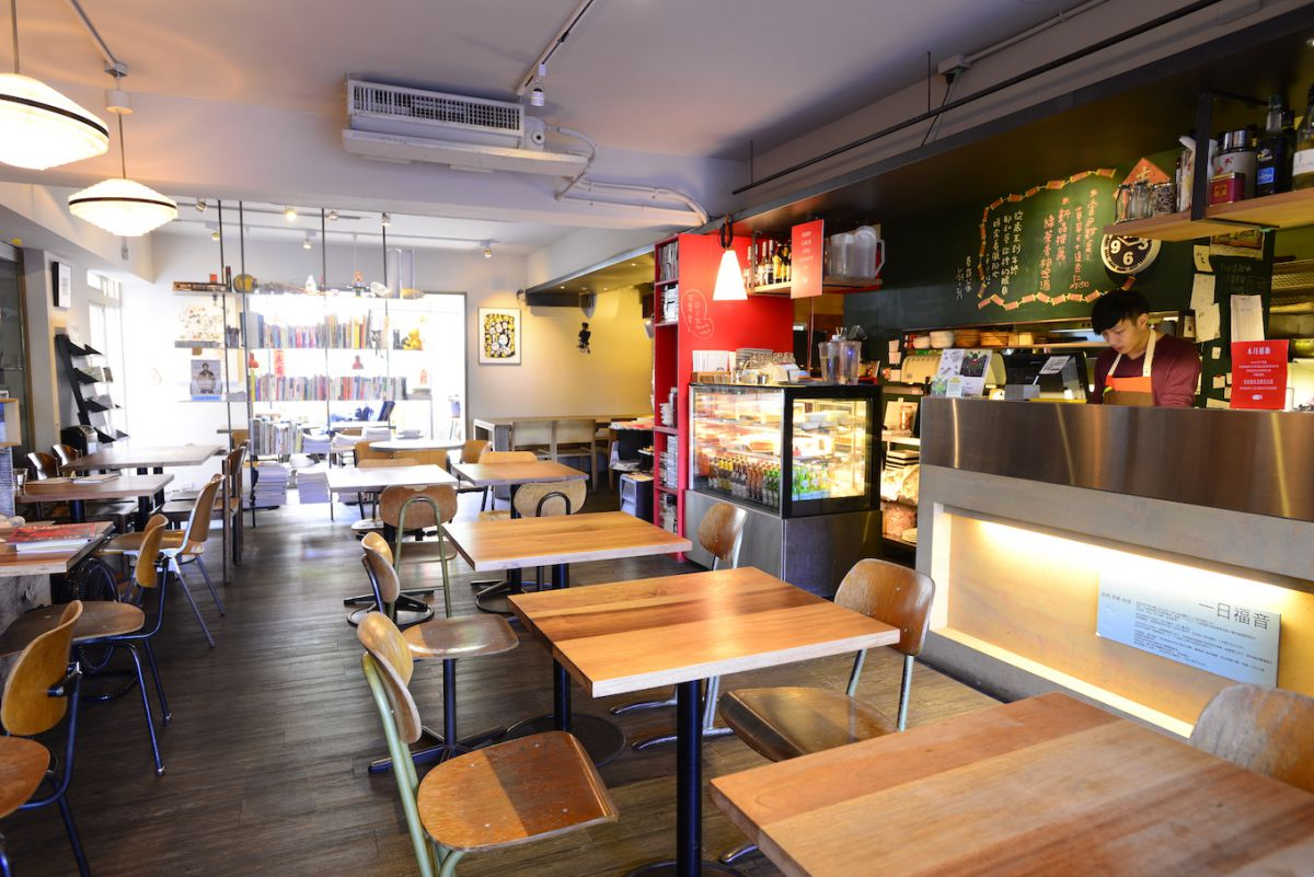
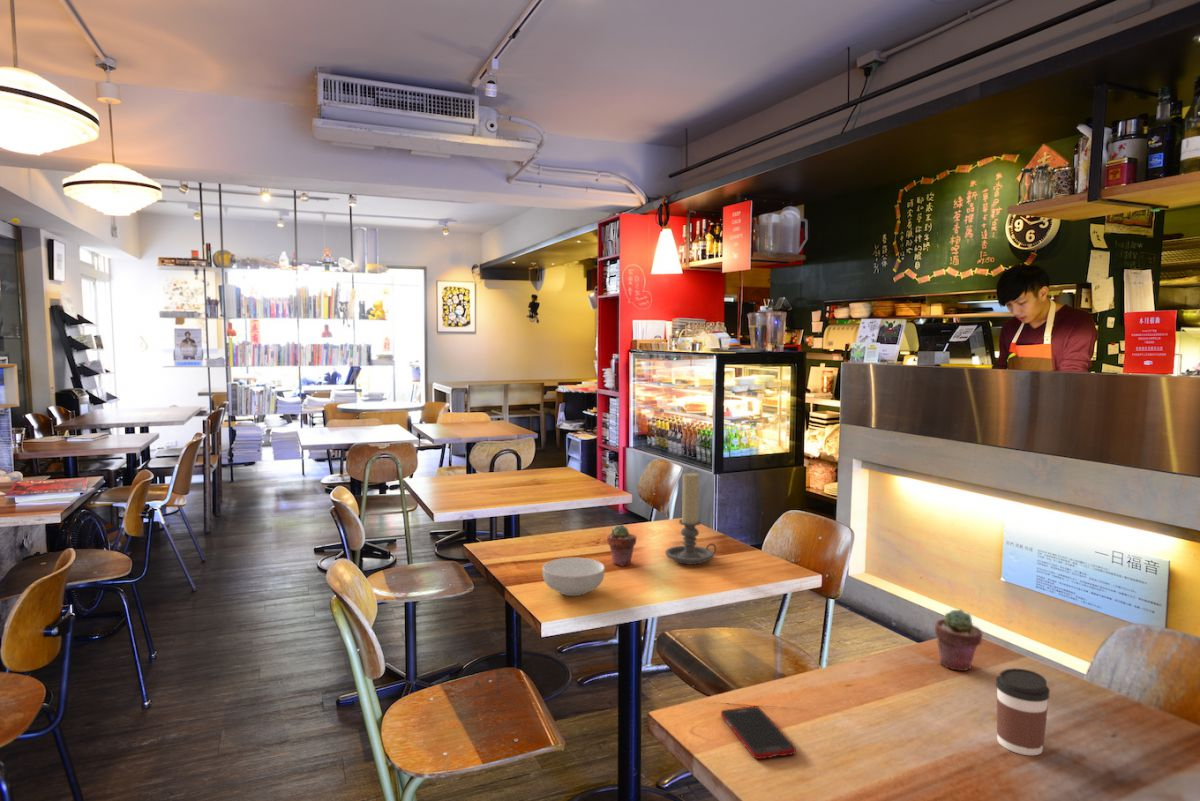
+ coffee cup [995,668,1051,756]
+ potted succulent [606,524,637,567]
+ cereal bowl [541,556,606,597]
+ cell phone [720,705,797,760]
+ potted succulent [934,608,984,672]
+ candle holder [664,472,717,566]
